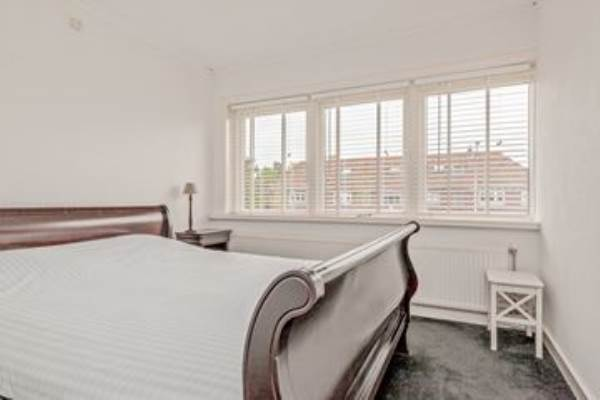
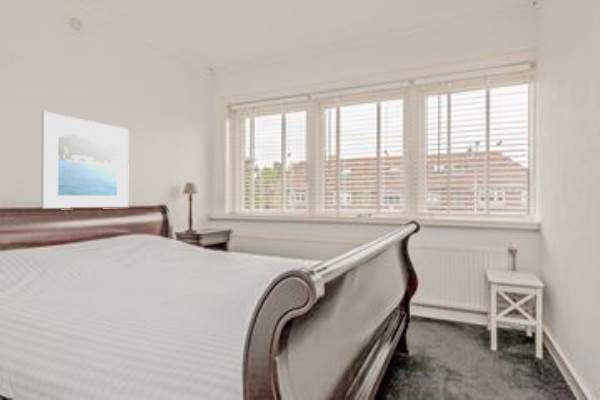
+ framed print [40,110,130,209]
